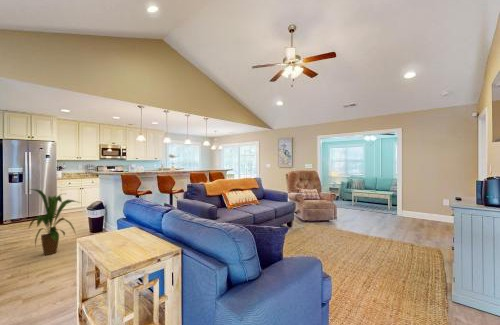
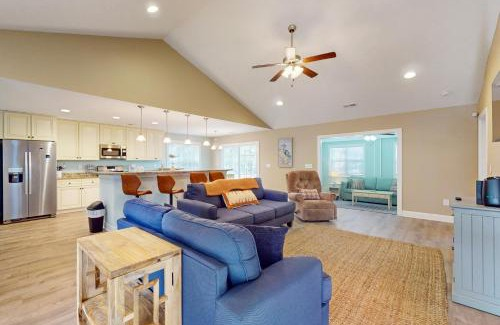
- house plant [28,188,81,256]
